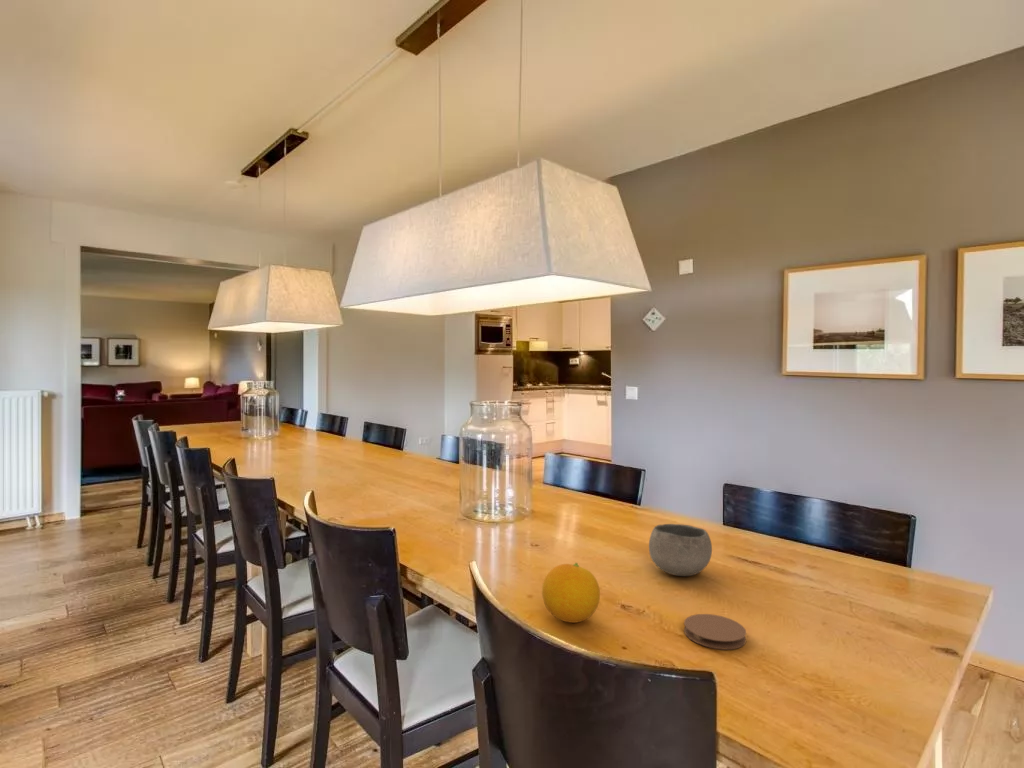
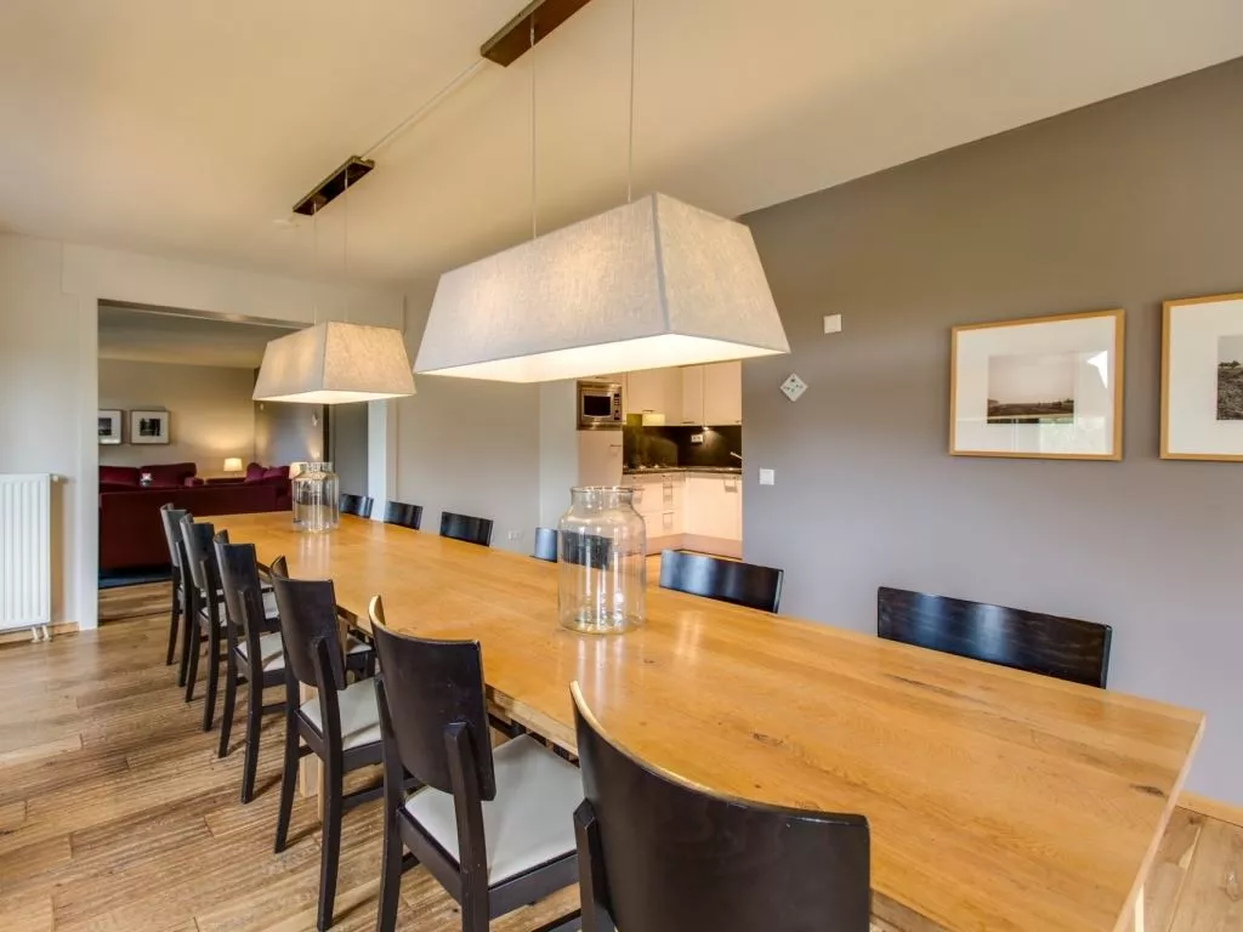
- coaster [683,613,747,650]
- bowl [648,523,713,577]
- fruit [541,562,601,624]
